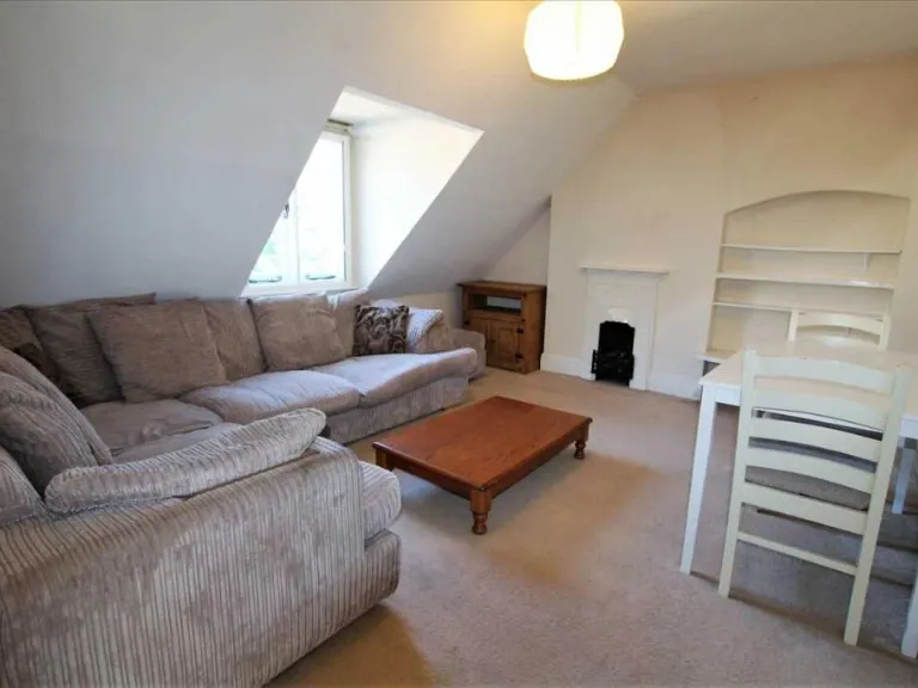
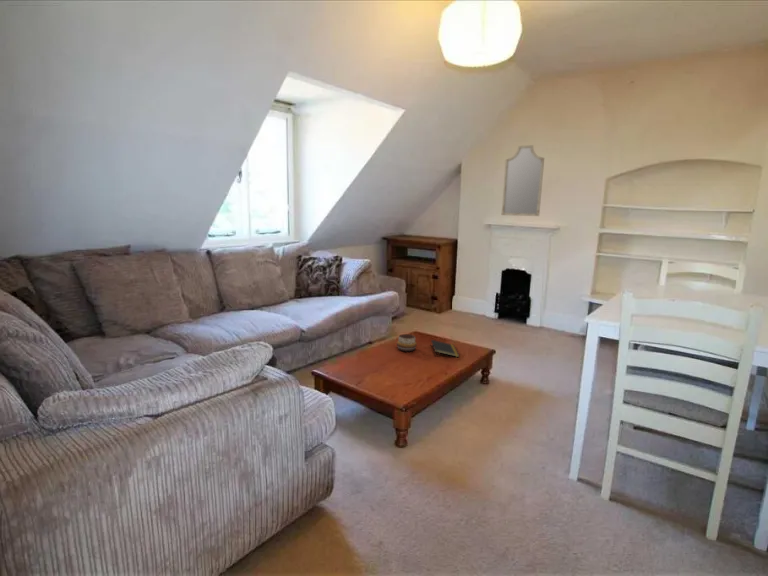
+ home mirror [501,144,545,217]
+ decorative bowl [396,333,418,352]
+ notepad [430,339,460,358]
